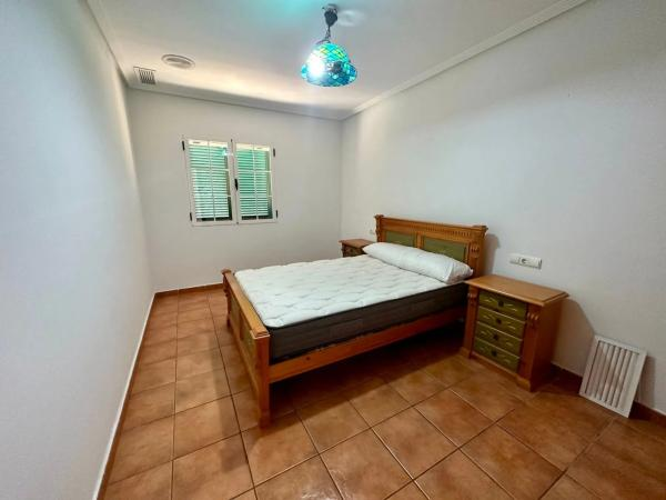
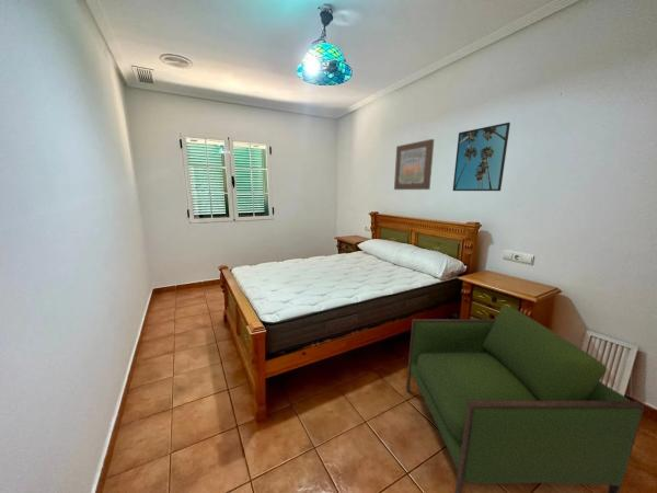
+ wall art [393,138,435,191]
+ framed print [452,122,511,192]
+ armchair [405,305,646,493]
